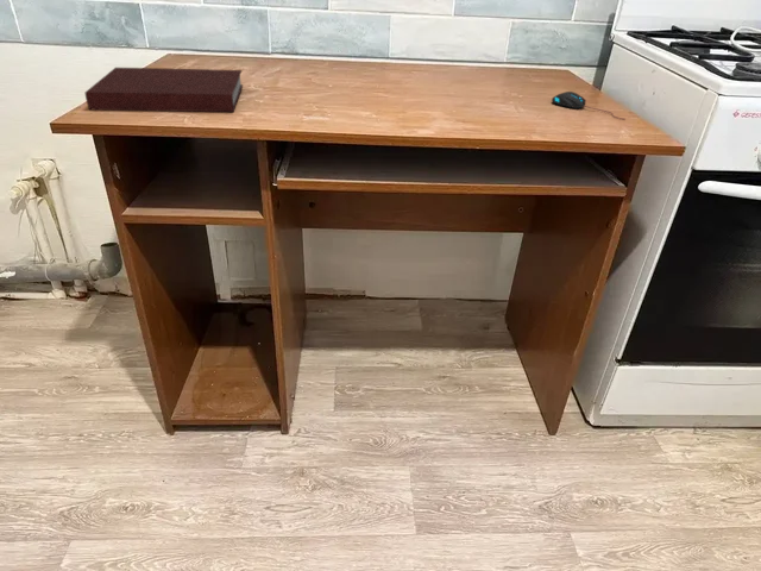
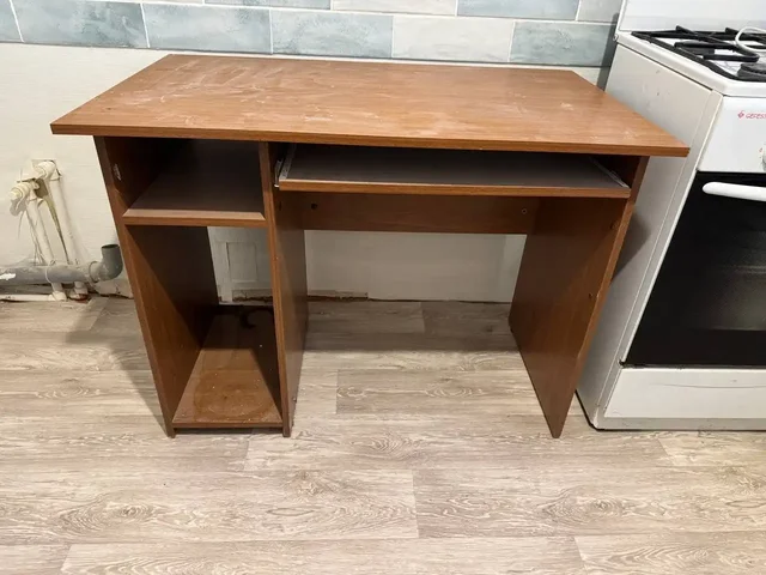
- notebook [84,67,244,113]
- mouse [551,90,627,121]
